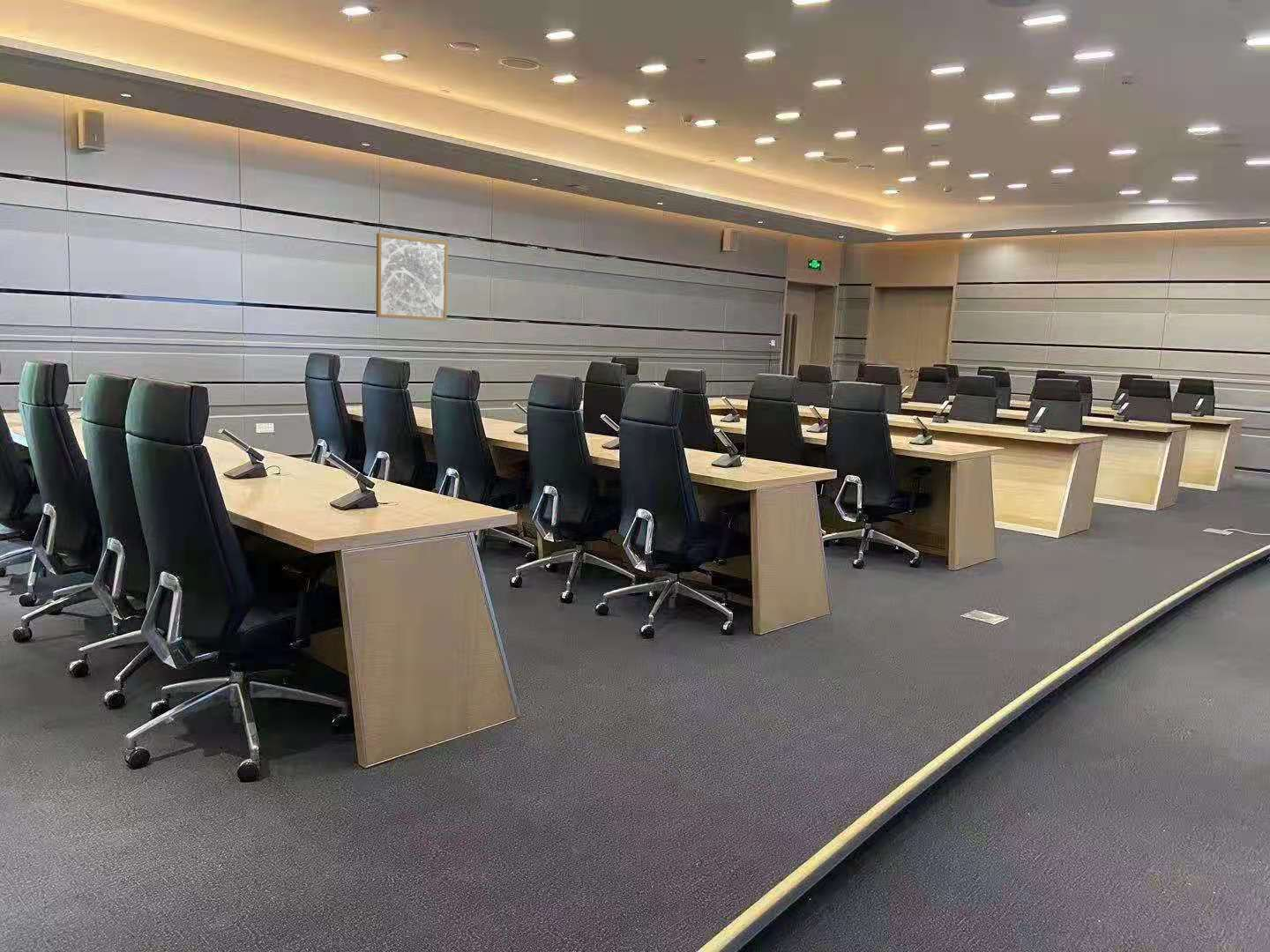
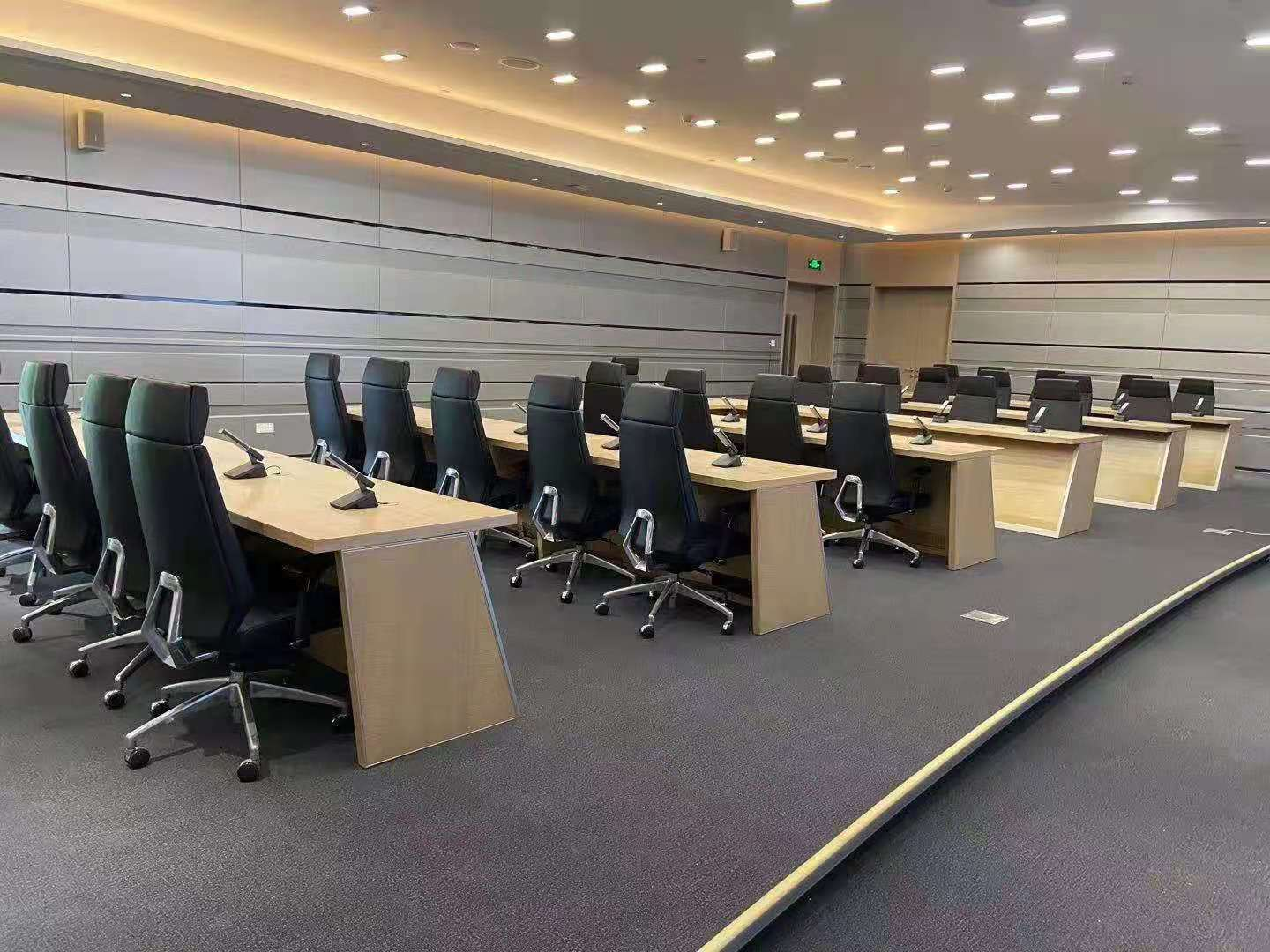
- wall art [375,233,449,322]
